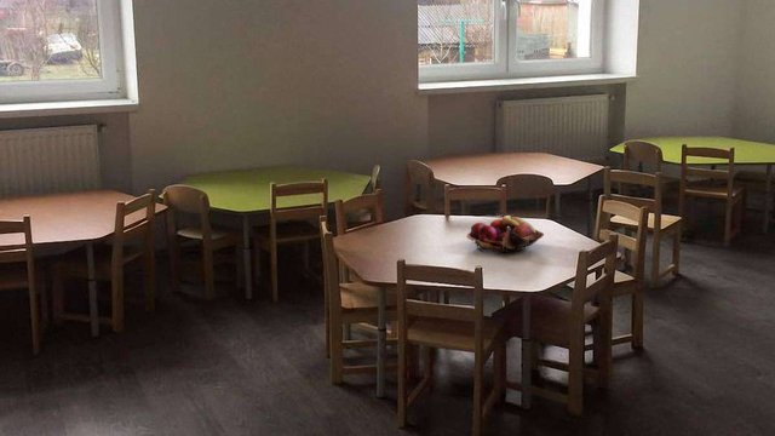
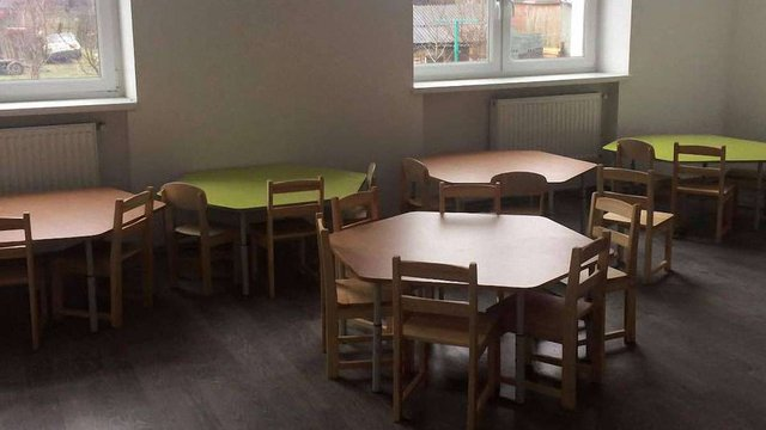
- fruit basket [465,214,545,253]
